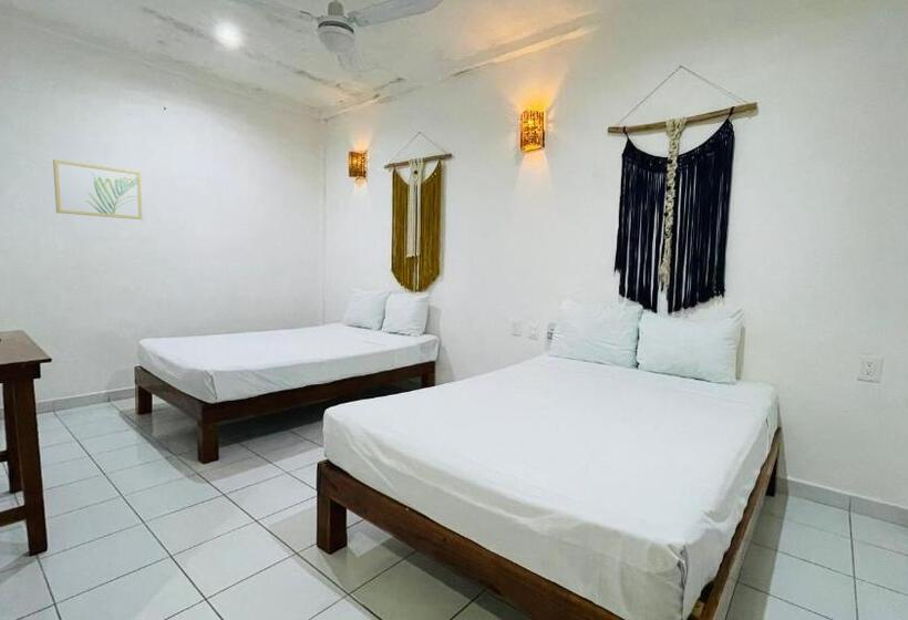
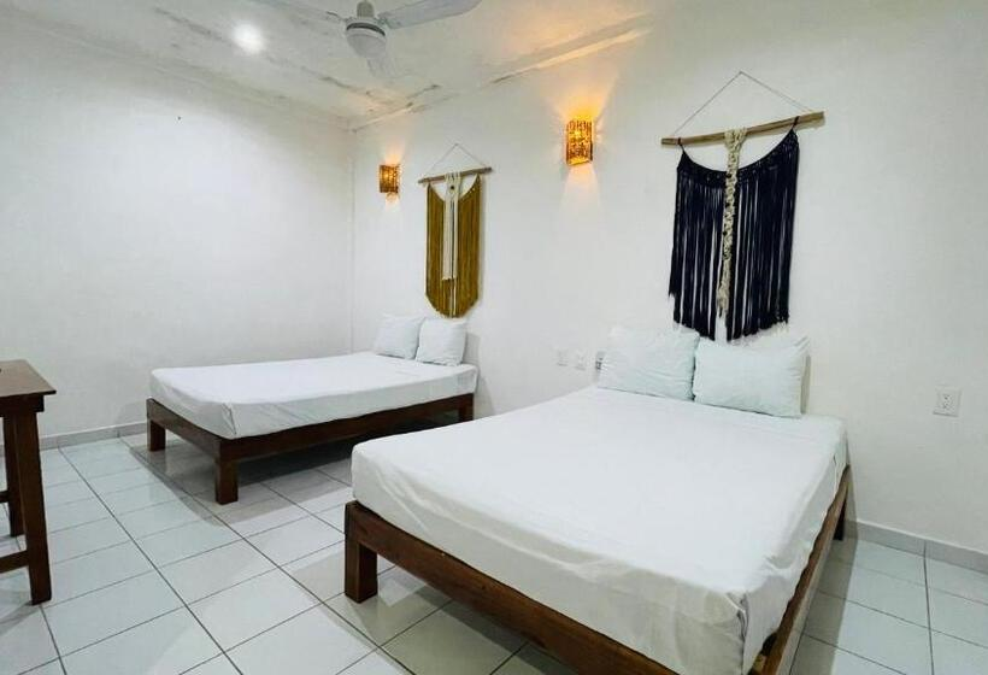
- wall art [52,158,144,220]
